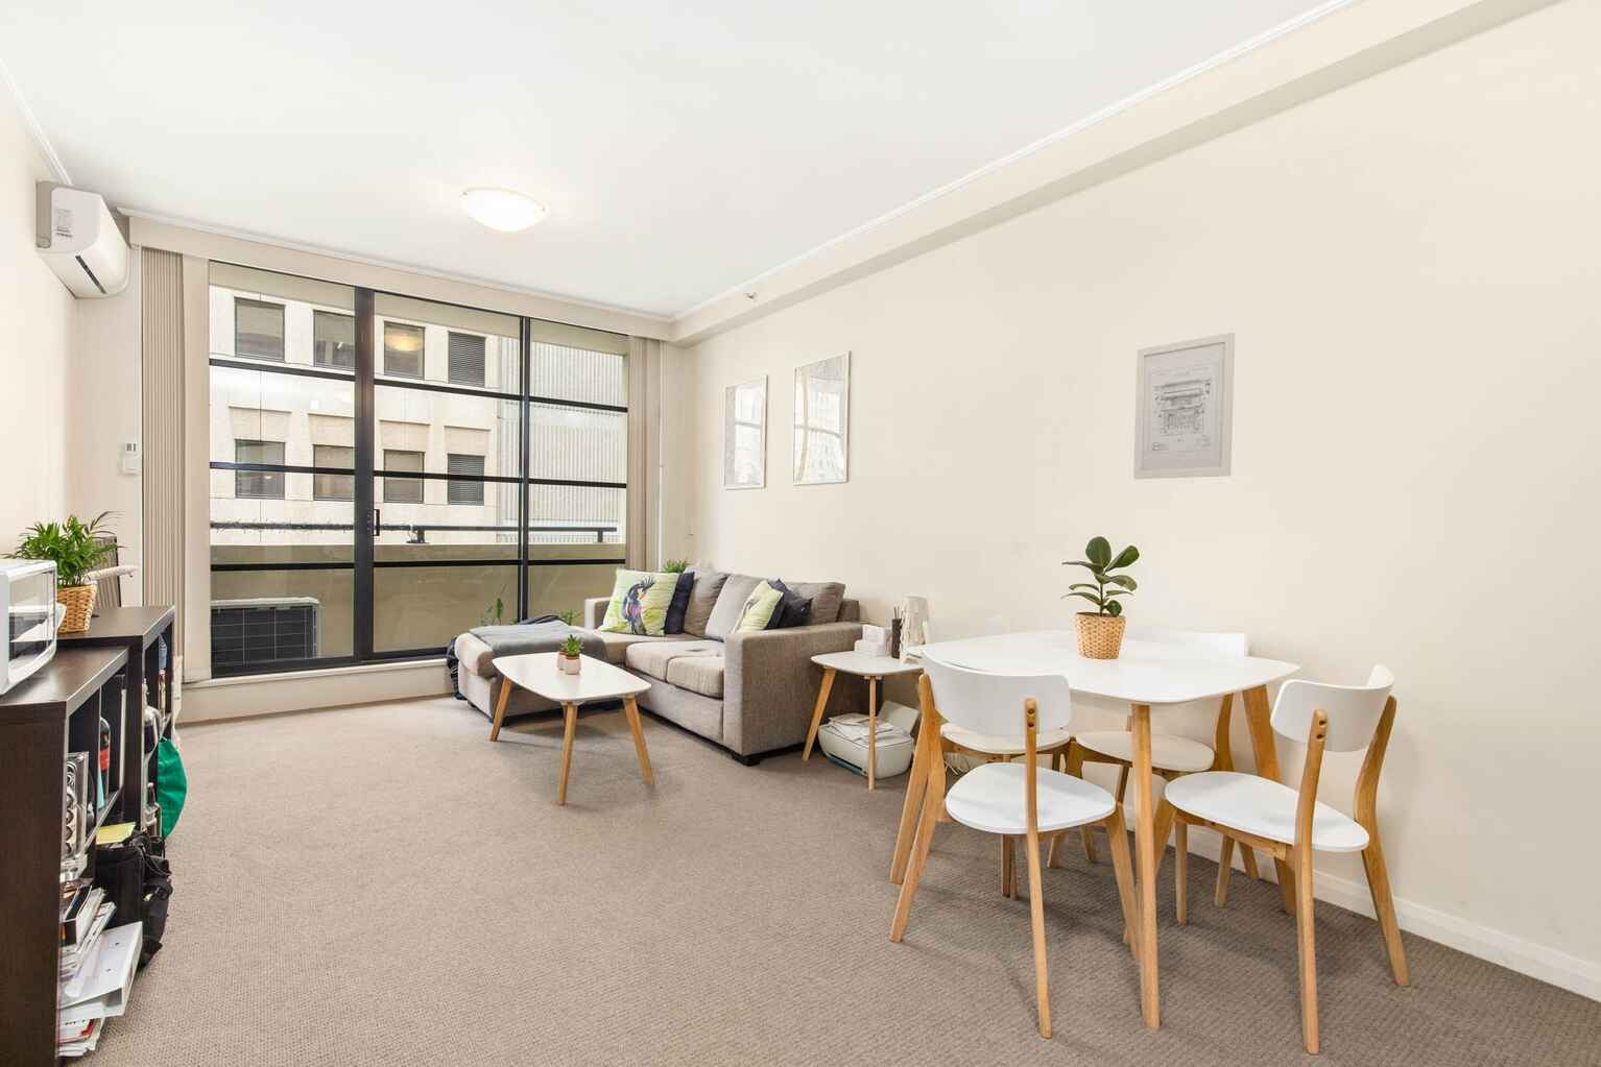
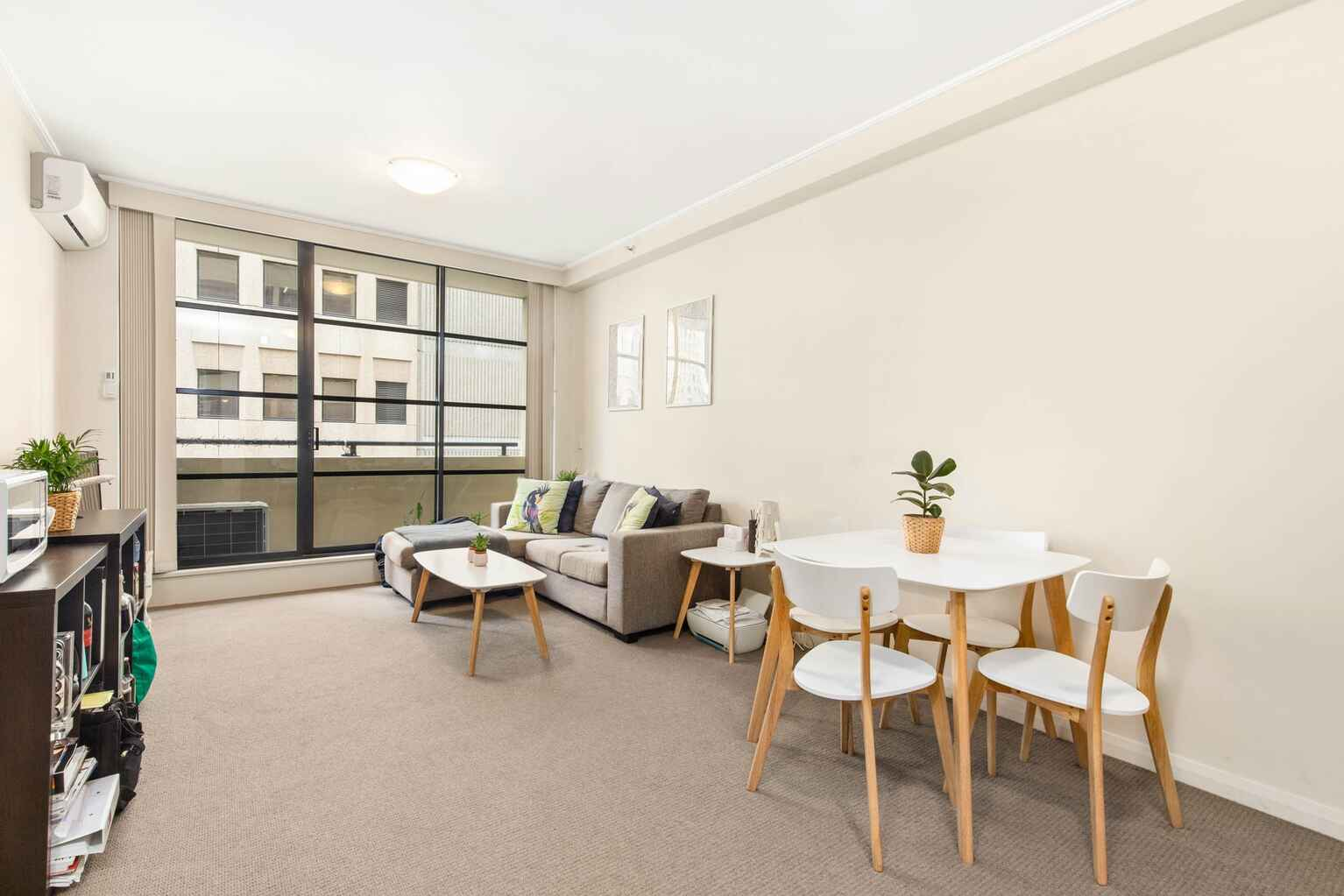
- wall art [1133,332,1235,480]
